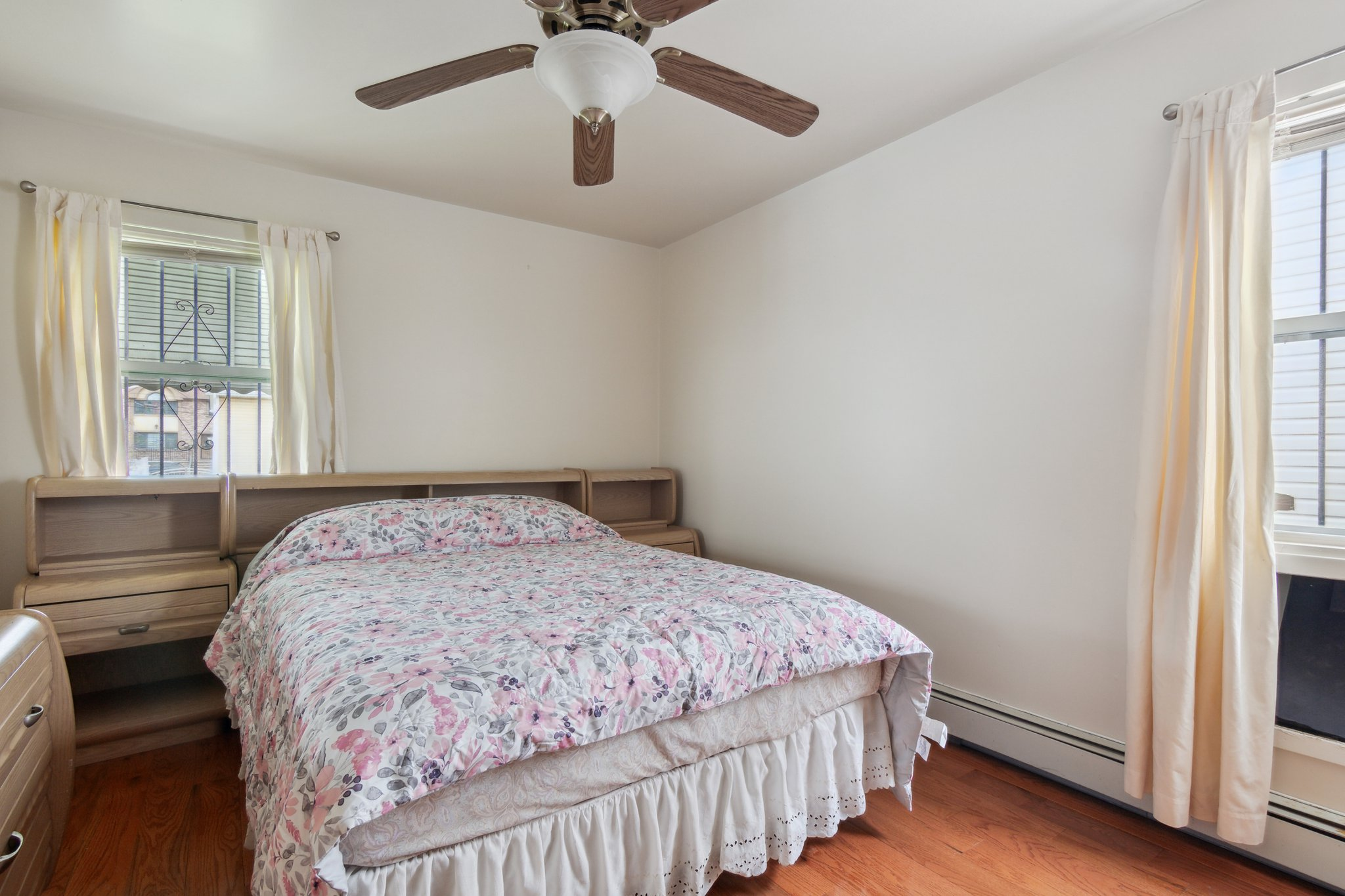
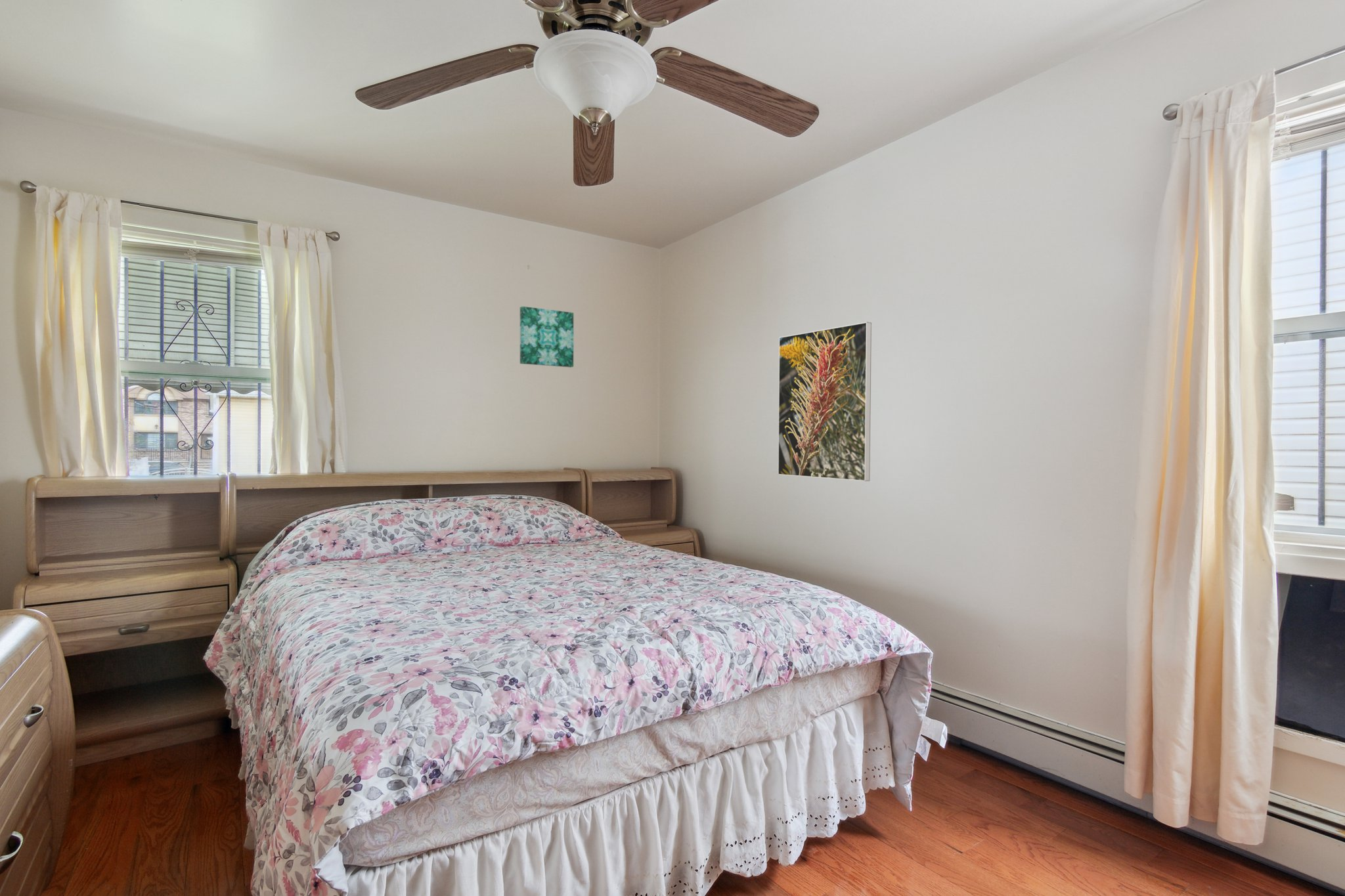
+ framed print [777,321,872,482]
+ wall art [519,306,574,368]
